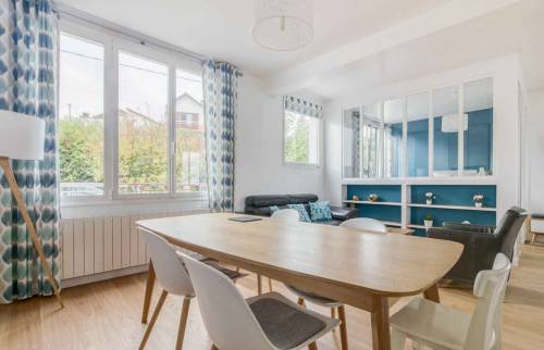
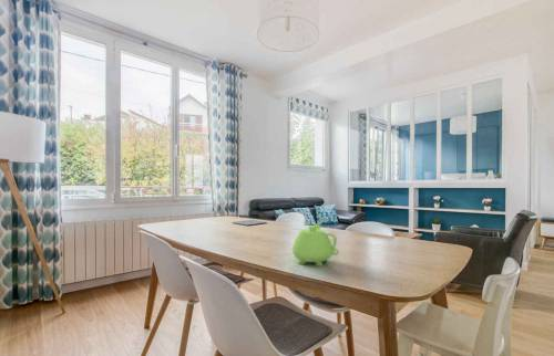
+ teapot [291,221,340,268]
